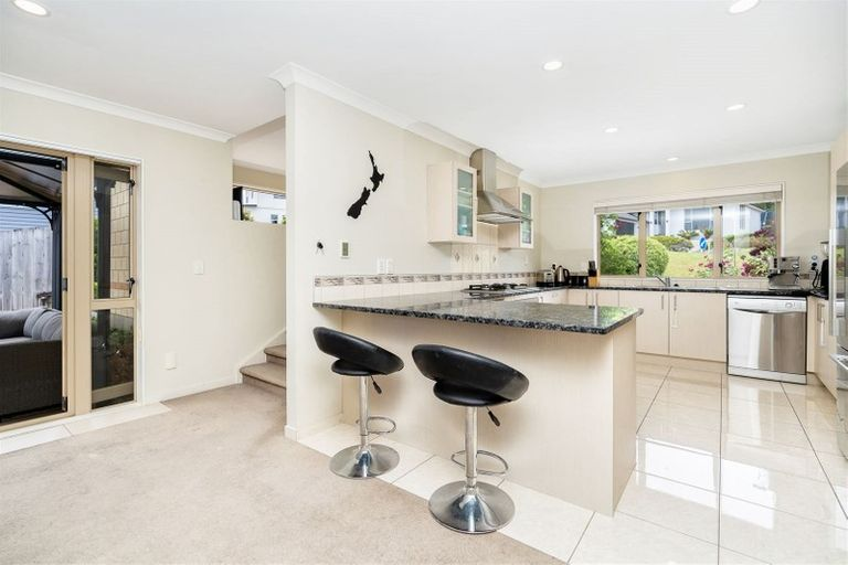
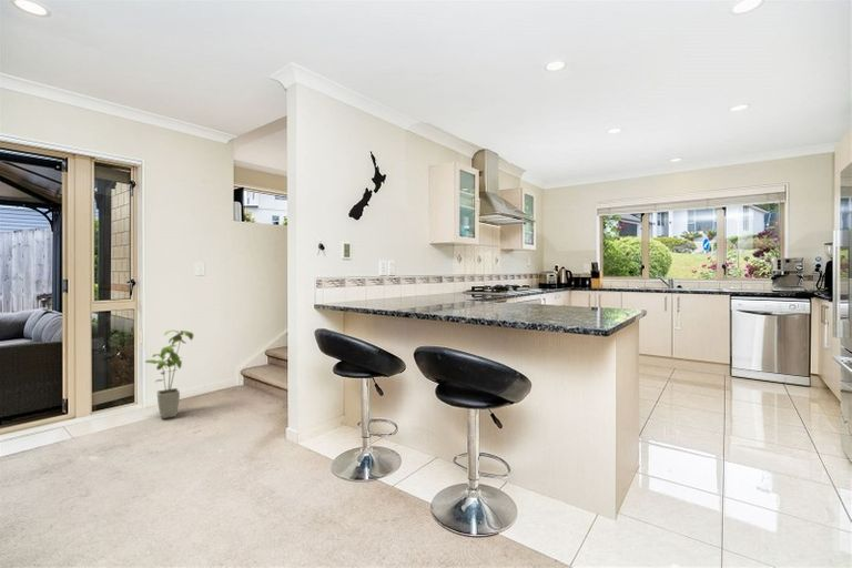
+ house plant [144,329,194,419]
